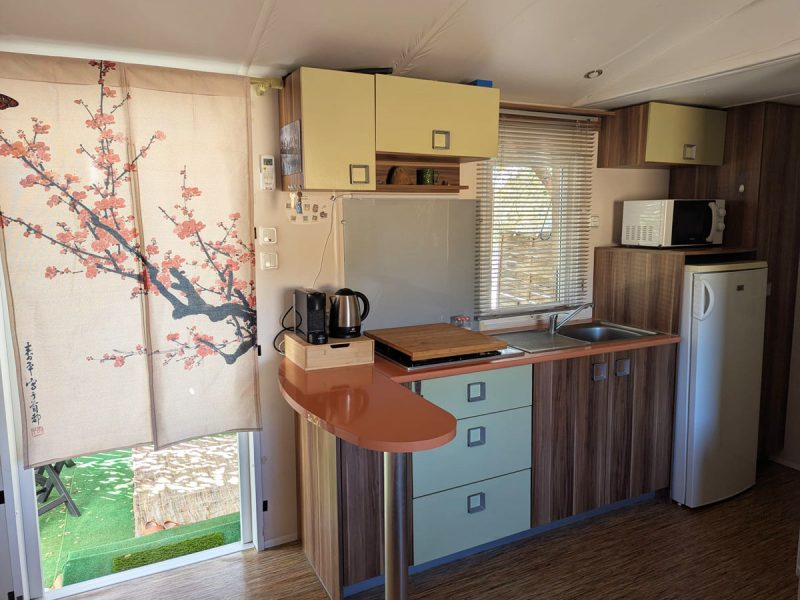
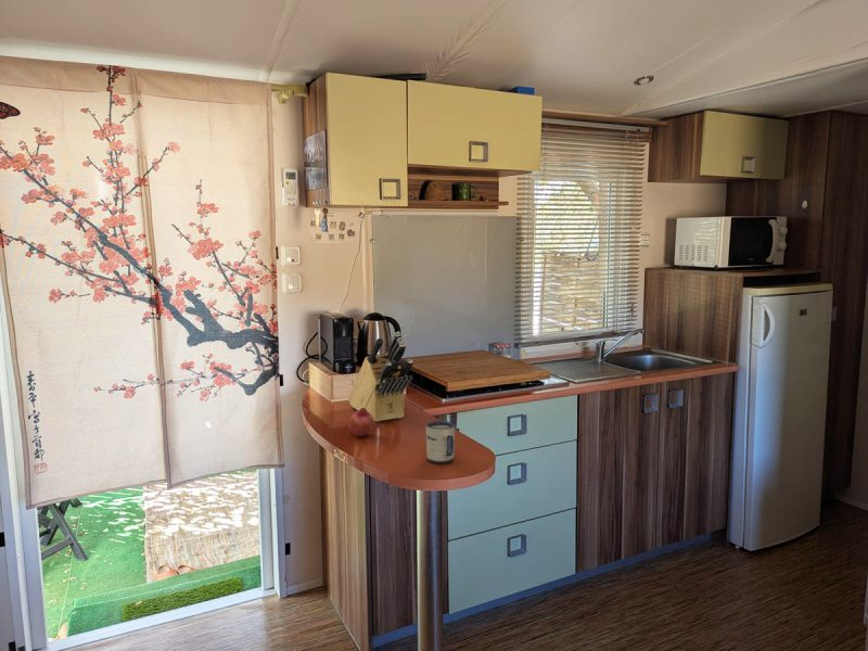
+ knife block [347,331,413,422]
+ mug [425,420,456,464]
+ fruit [347,408,375,437]
